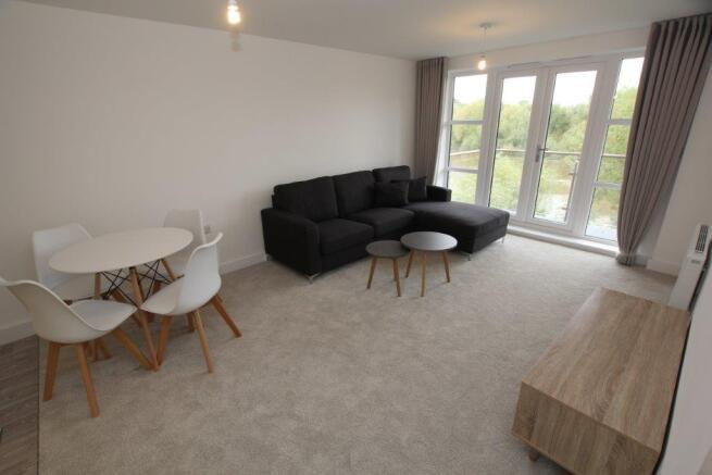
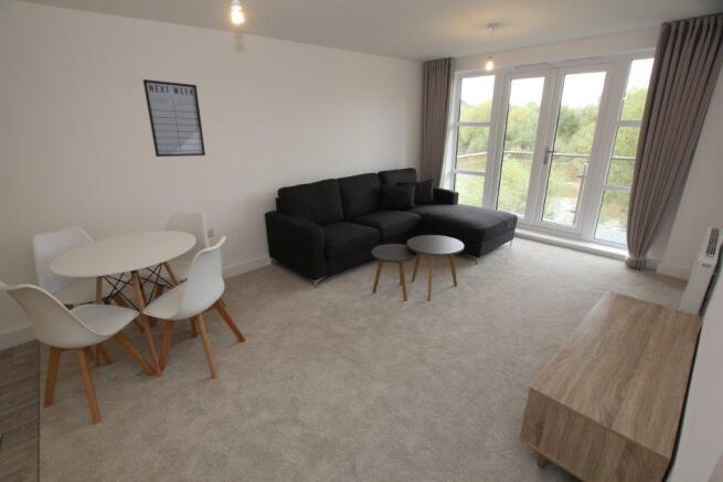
+ writing board [141,78,206,158]
